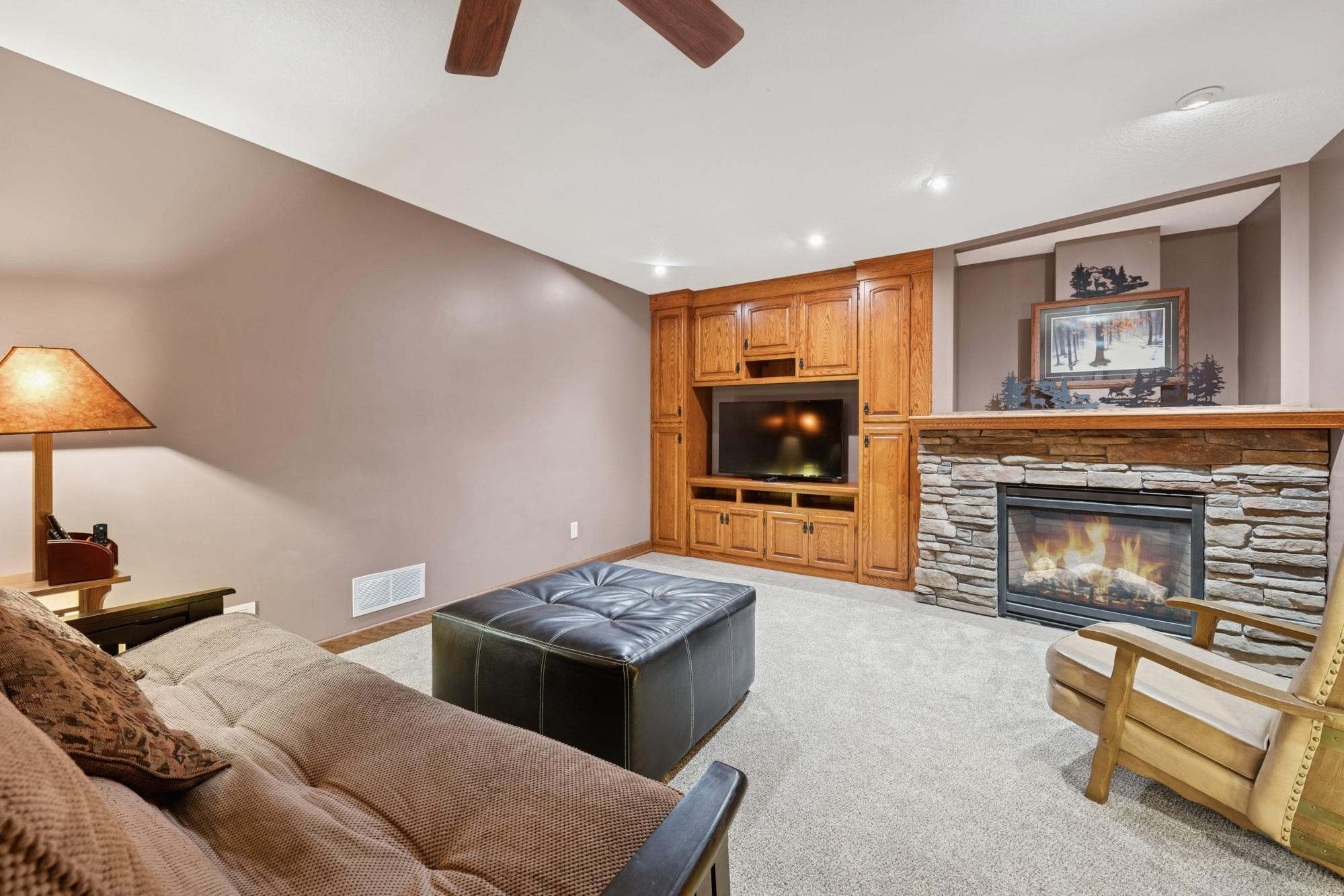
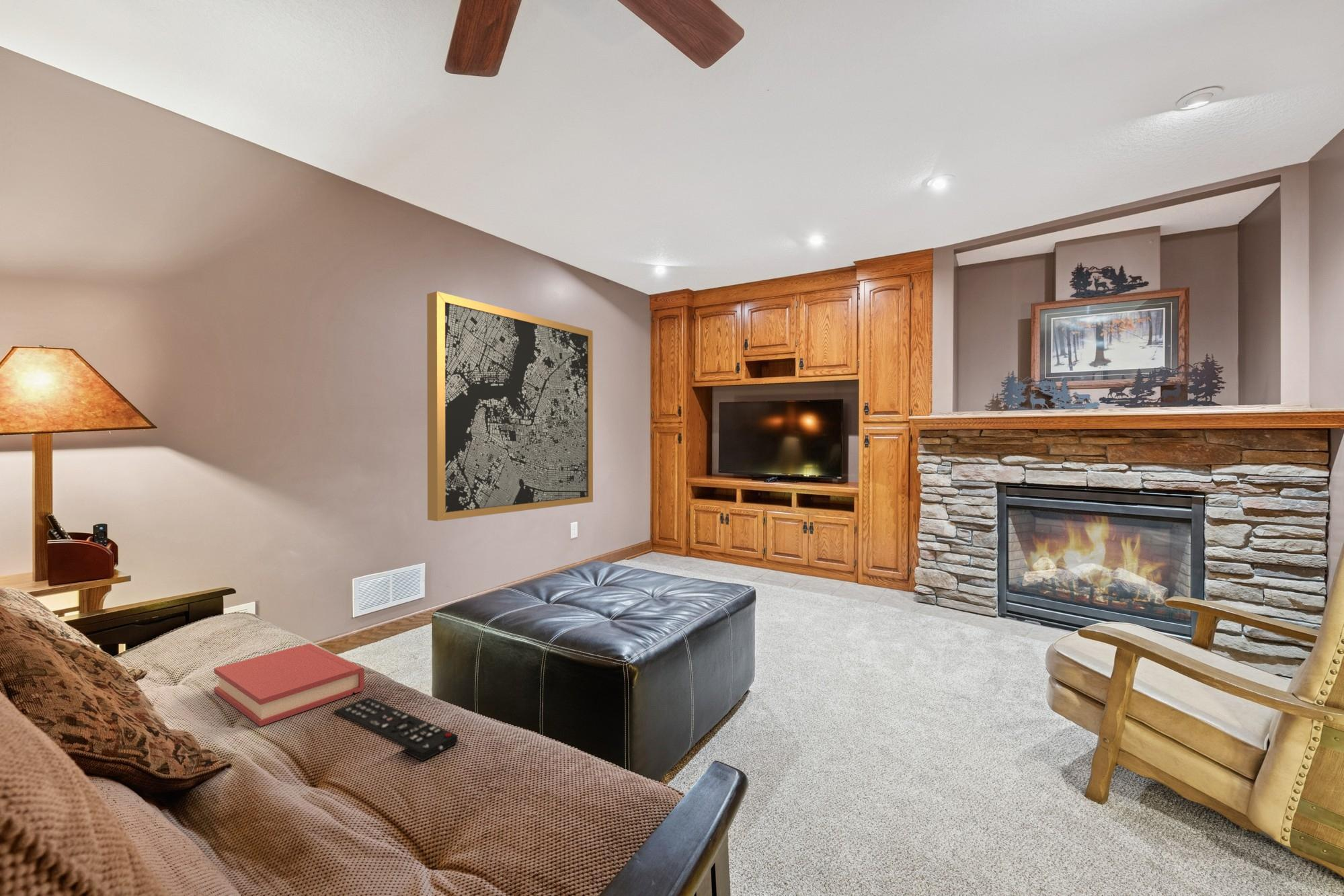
+ remote control [333,696,459,762]
+ wall art [426,291,594,522]
+ hardback book [213,643,365,727]
